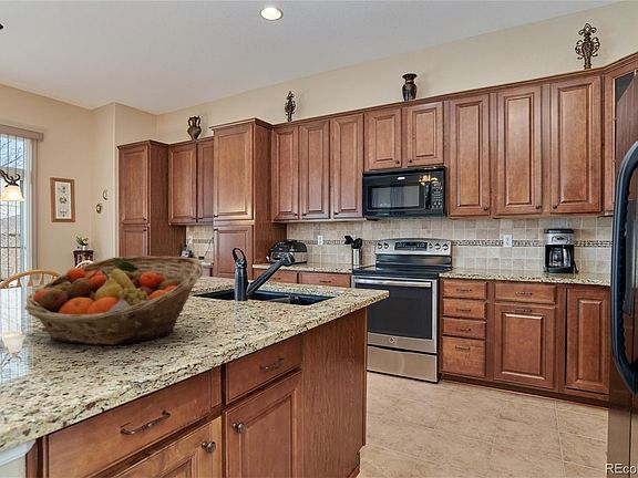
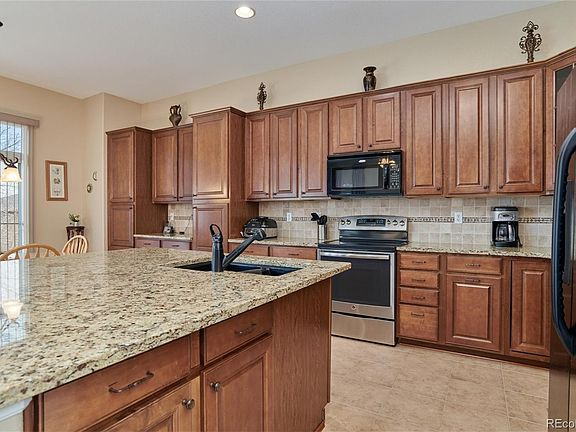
- fruit basket [23,256,205,346]
